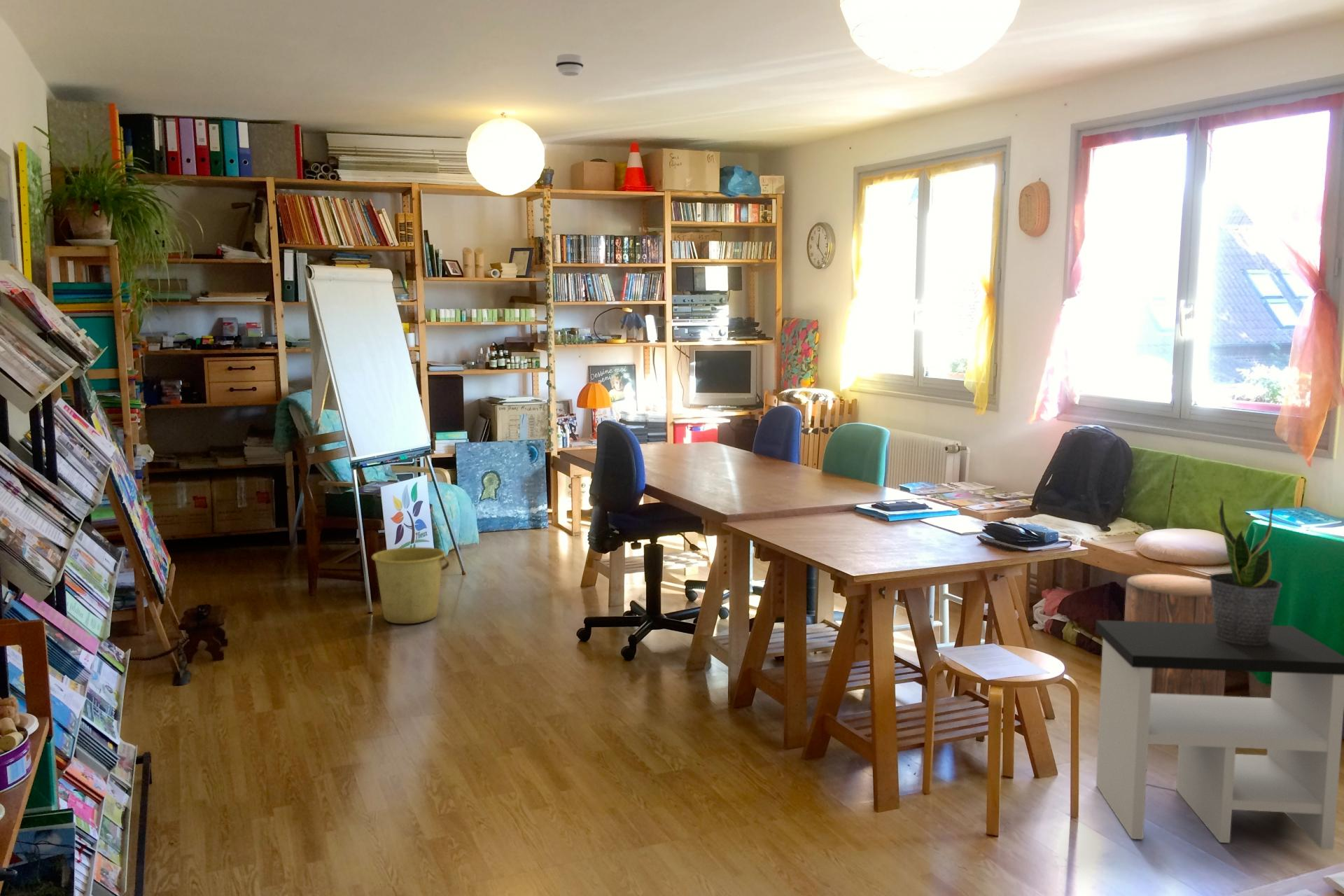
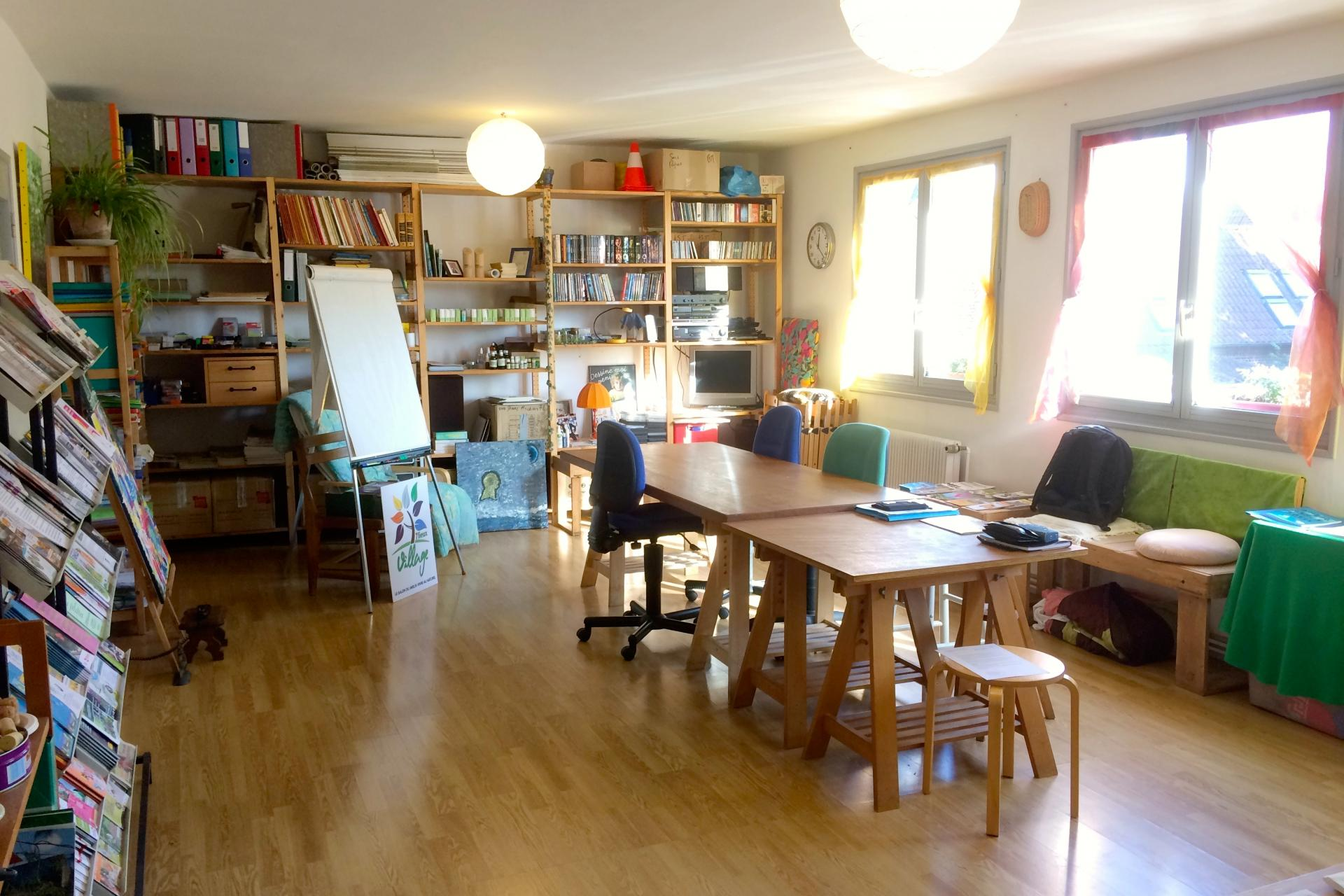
- bucket [371,547,450,624]
- side table [1095,619,1344,851]
- stool [1124,573,1226,696]
- potted plant [1208,496,1283,645]
- smoke detector [555,53,584,77]
